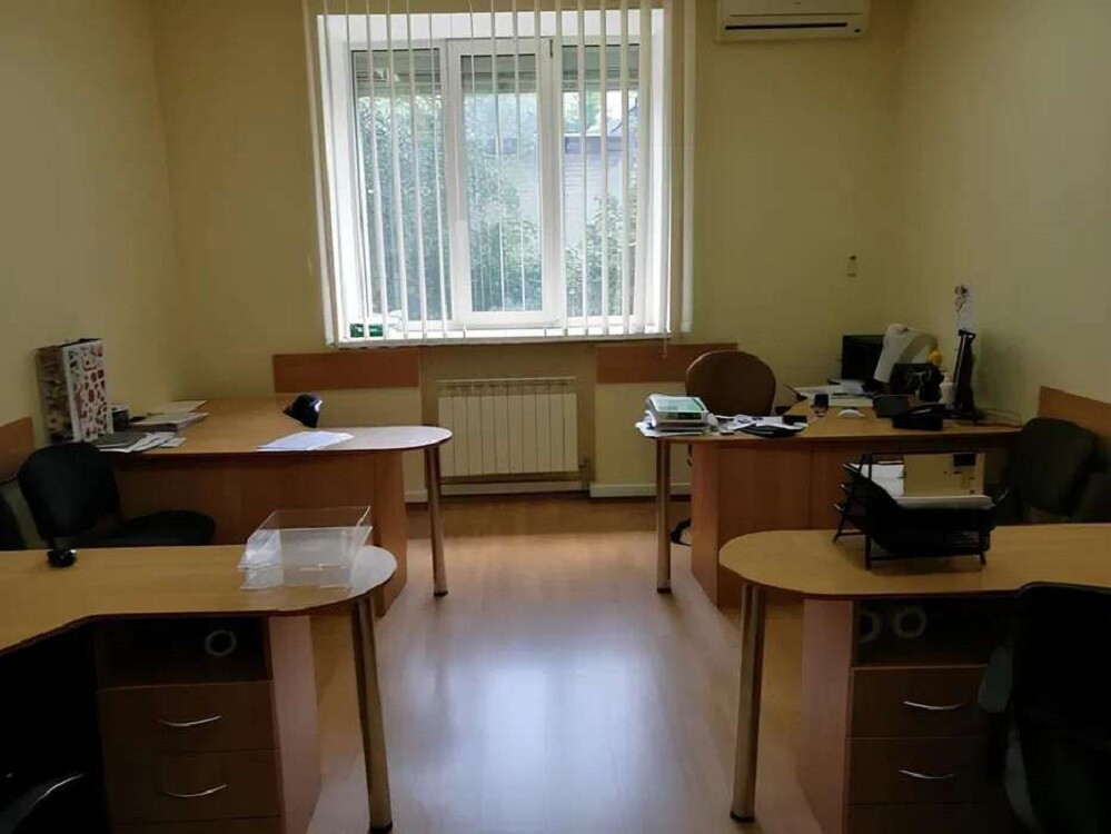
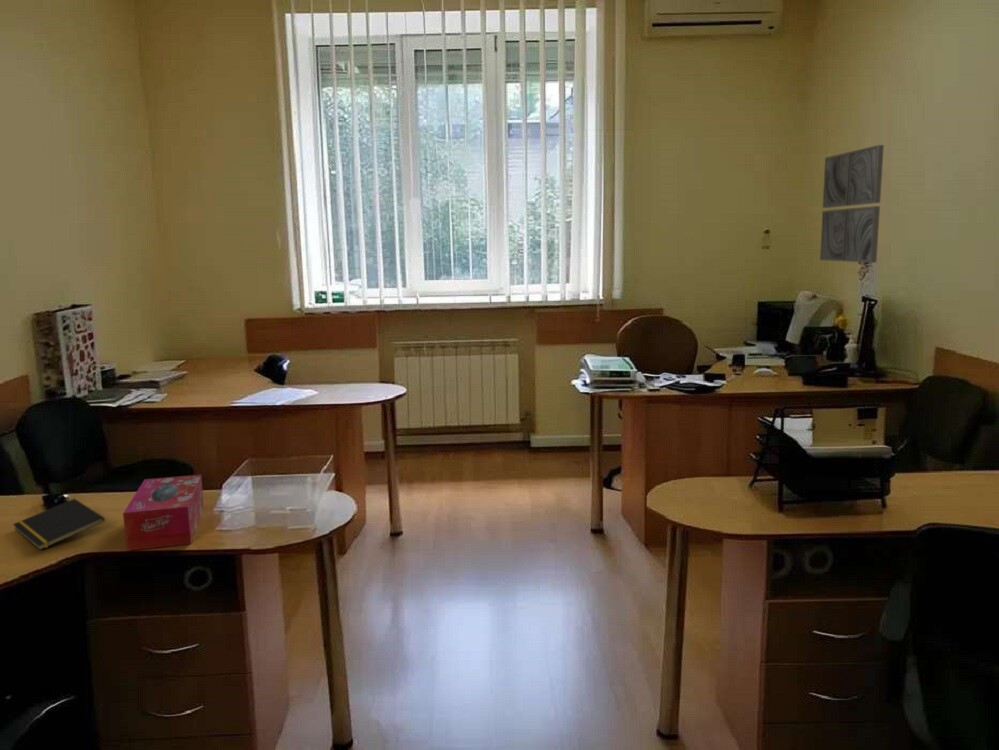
+ notepad [12,498,106,551]
+ tissue box [122,474,205,552]
+ wall art [819,144,885,264]
